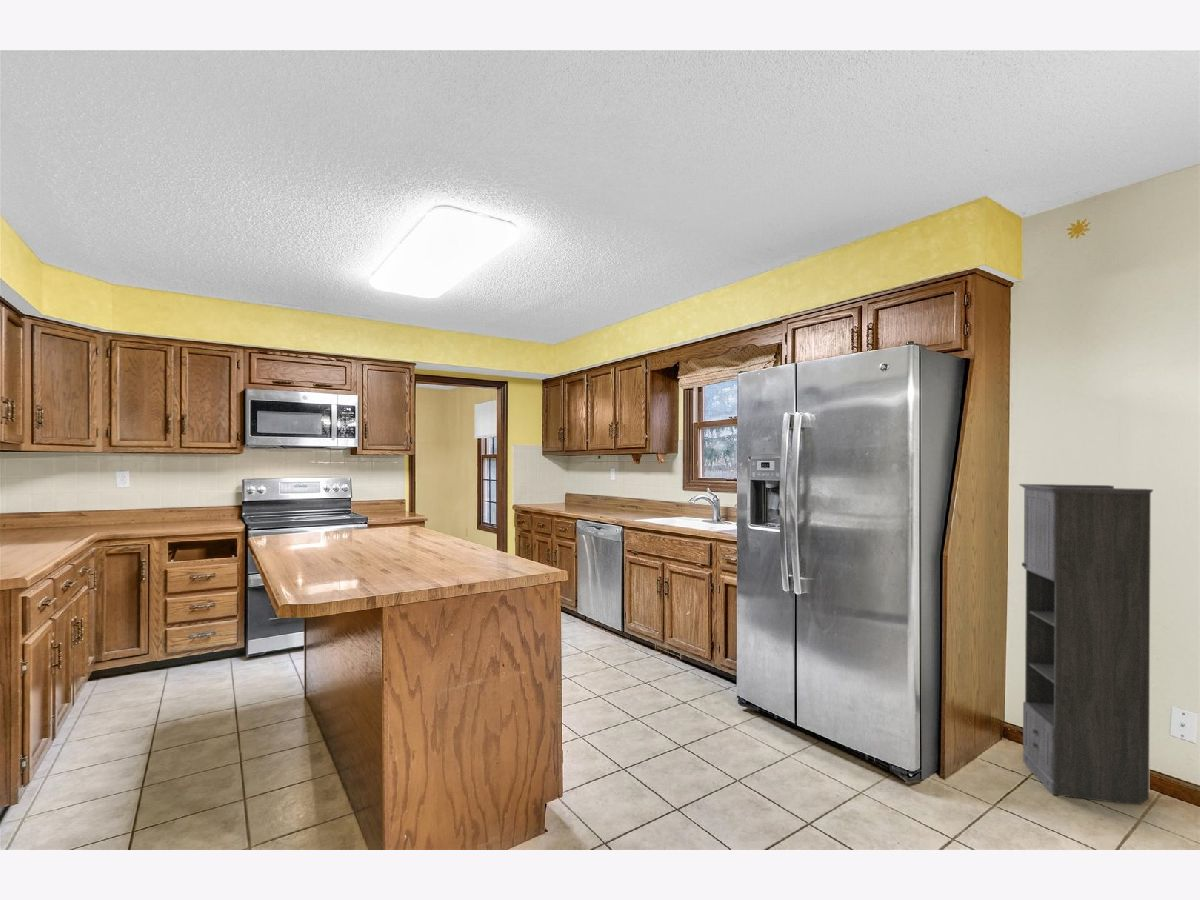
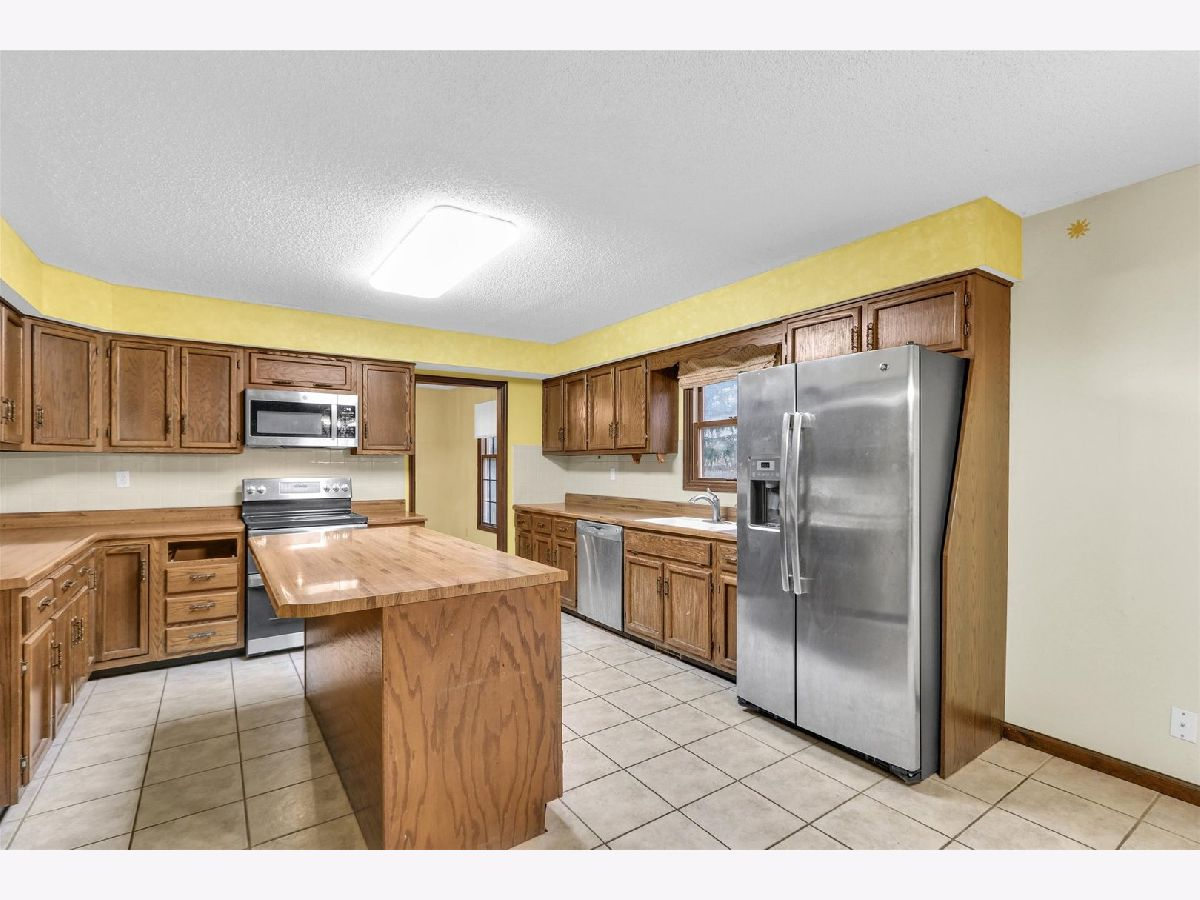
- storage cabinet [1018,483,1154,806]
